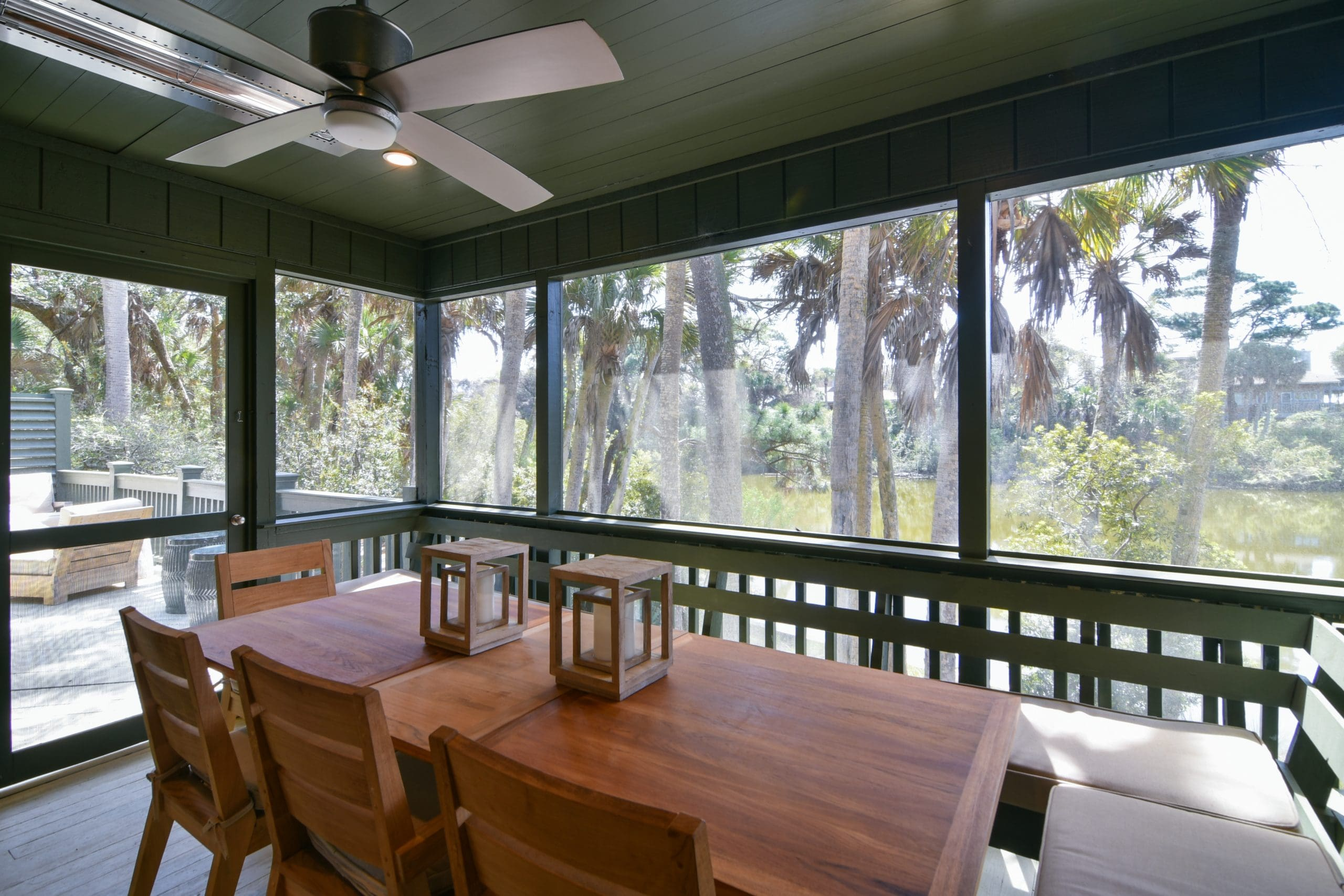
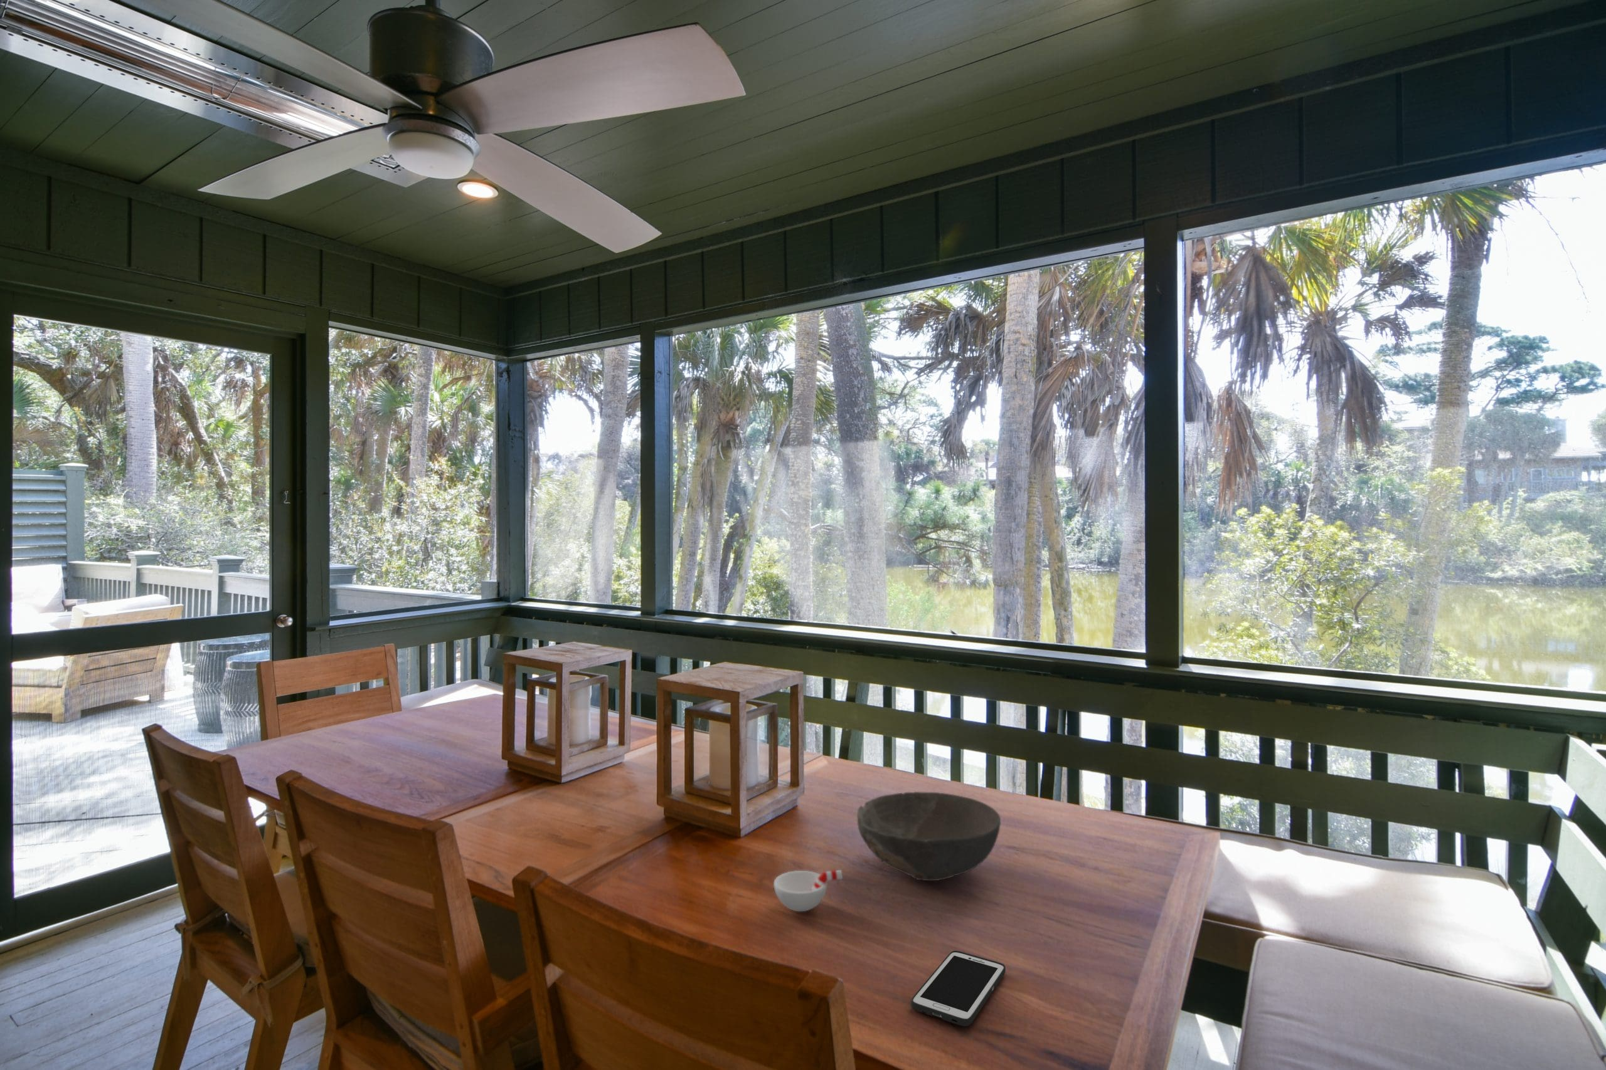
+ bowl [857,791,1001,881]
+ cup [773,869,844,912]
+ cell phone [911,951,1006,1027]
